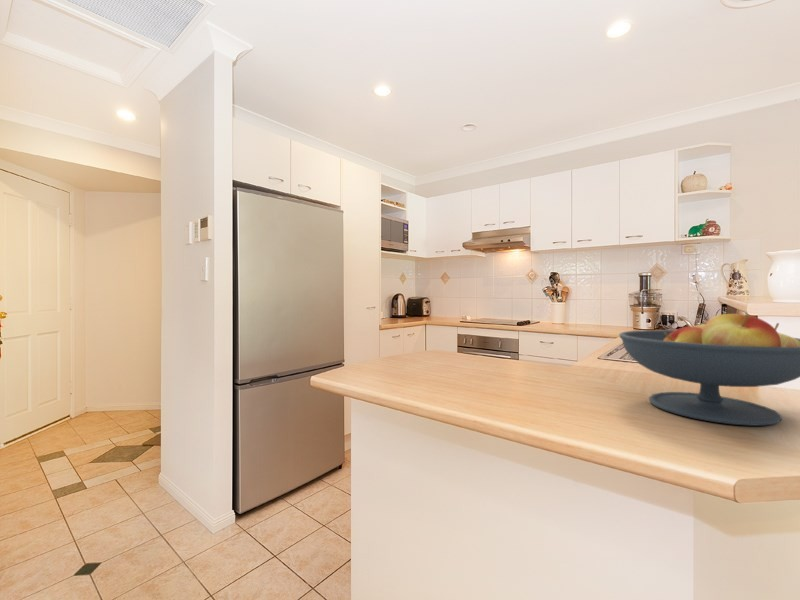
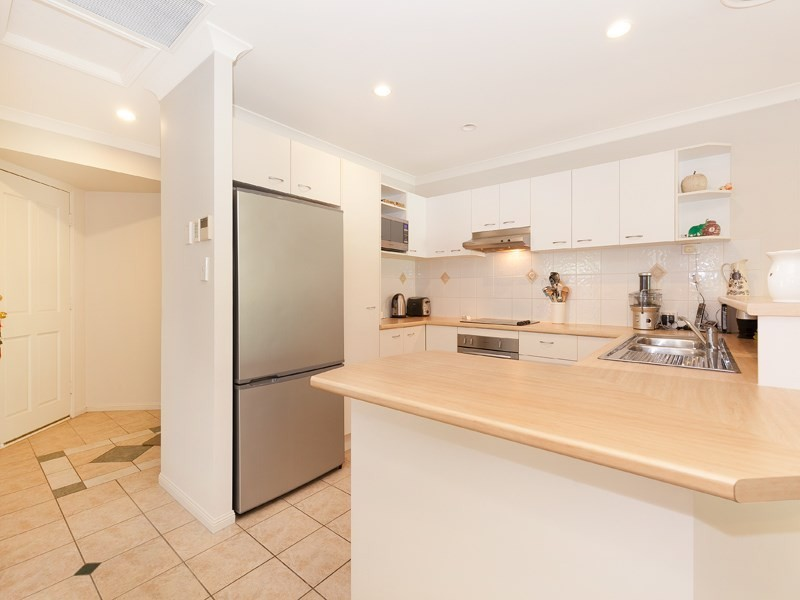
- fruit bowl [619,313,800,427]
